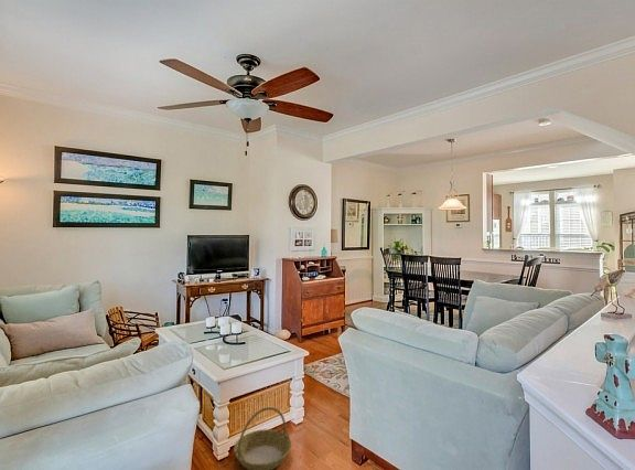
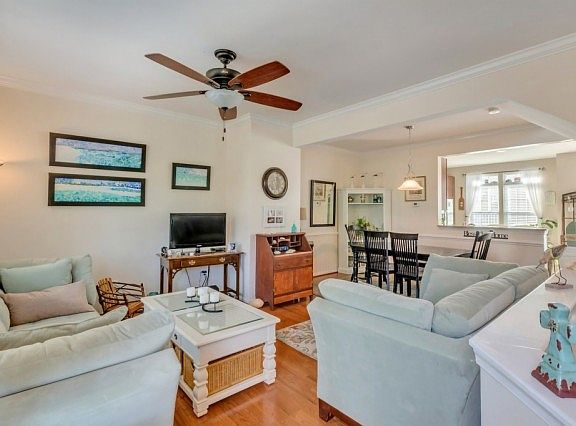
- basket [233,406,292,470]
